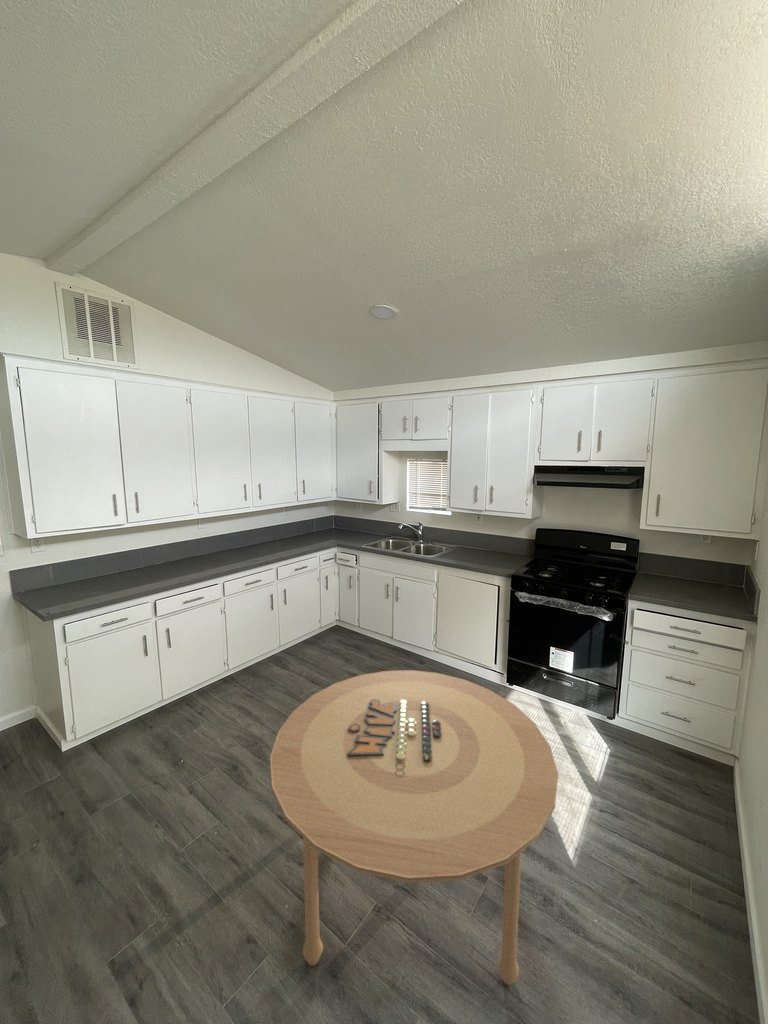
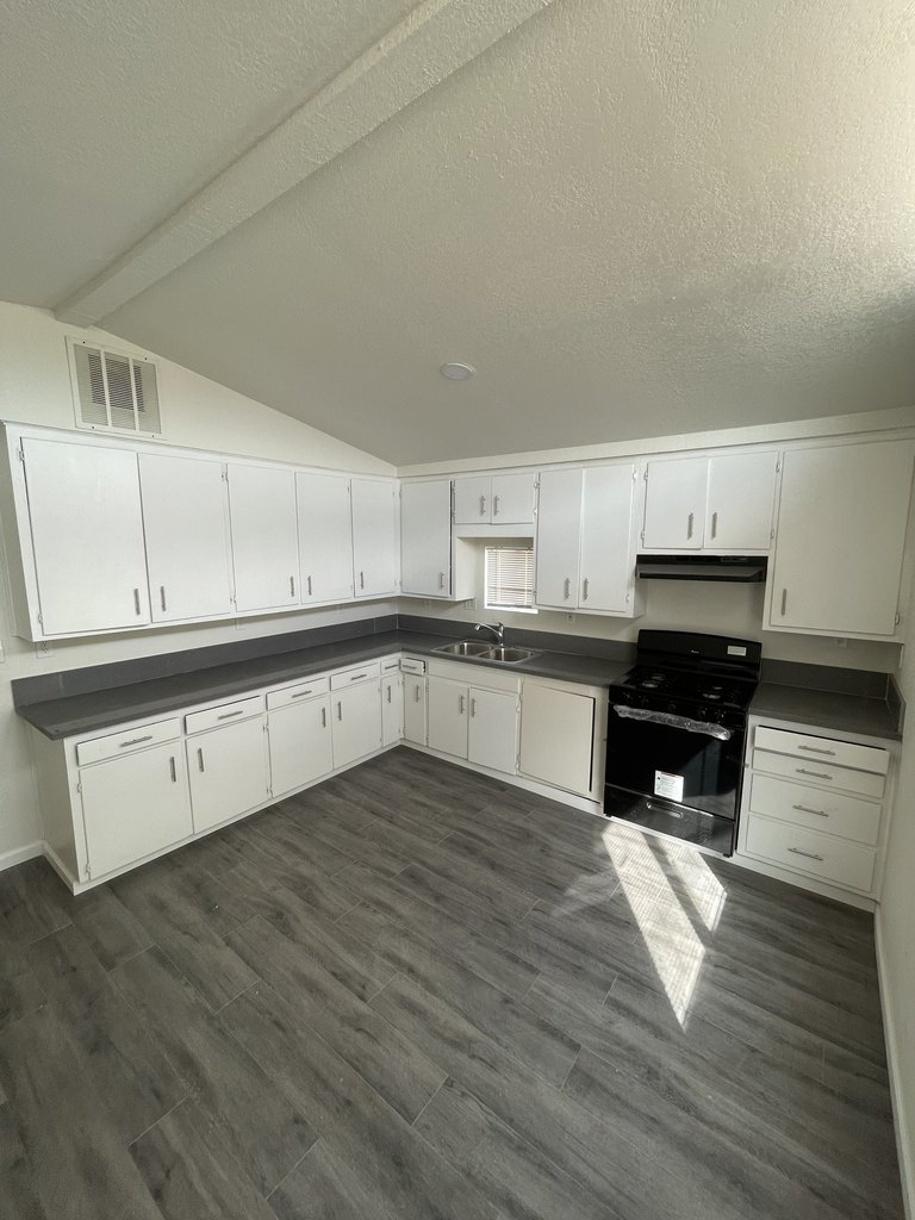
- dining table [269,669,559,986]
